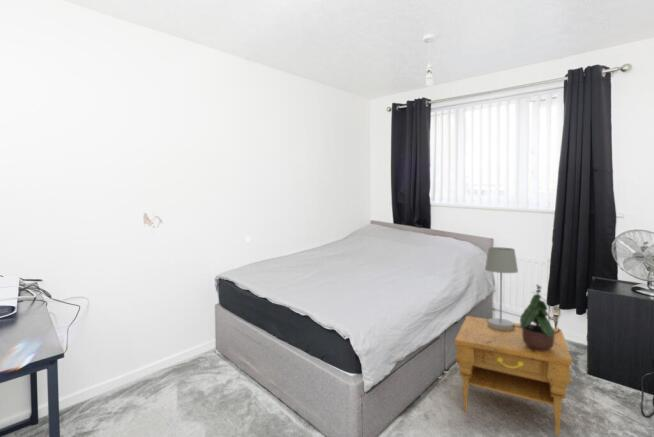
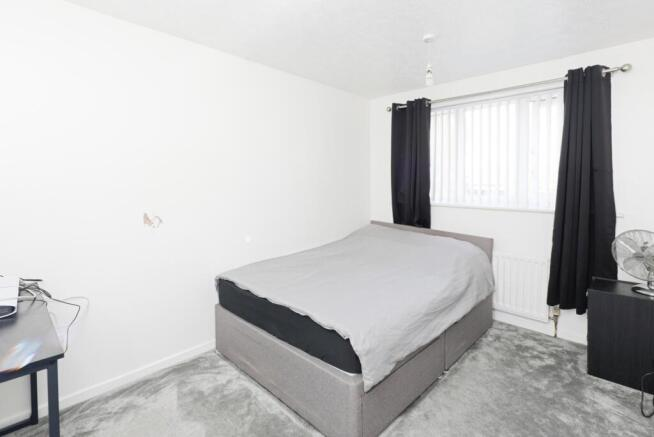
- potted plant [519,283,555,351]
- nightstand [454,315,573,437]
- table lamp [484,246,560,333]
